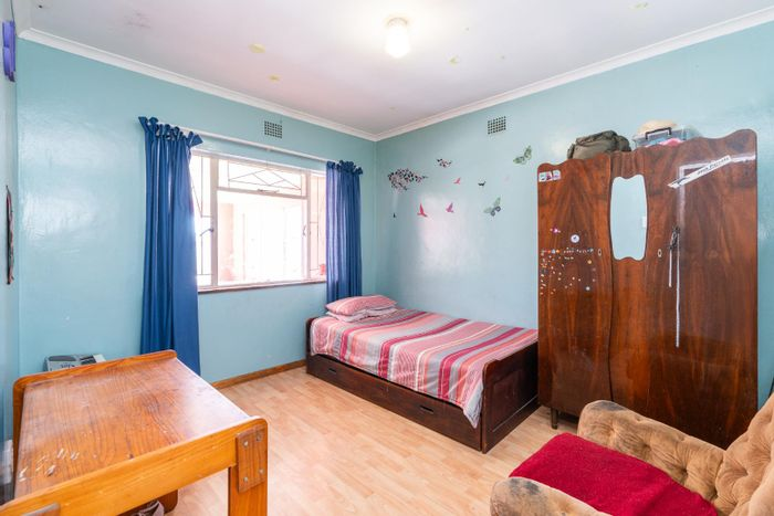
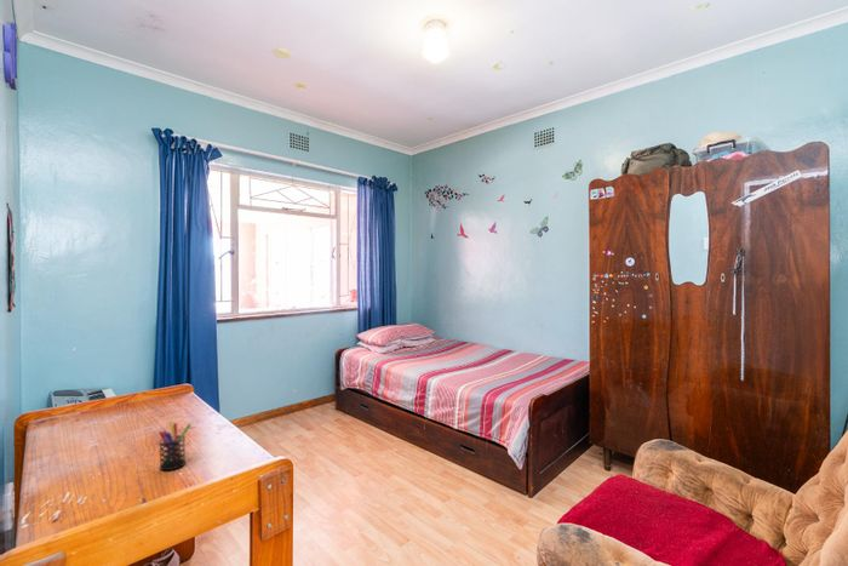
+ pen holder [157,421,193,471]
